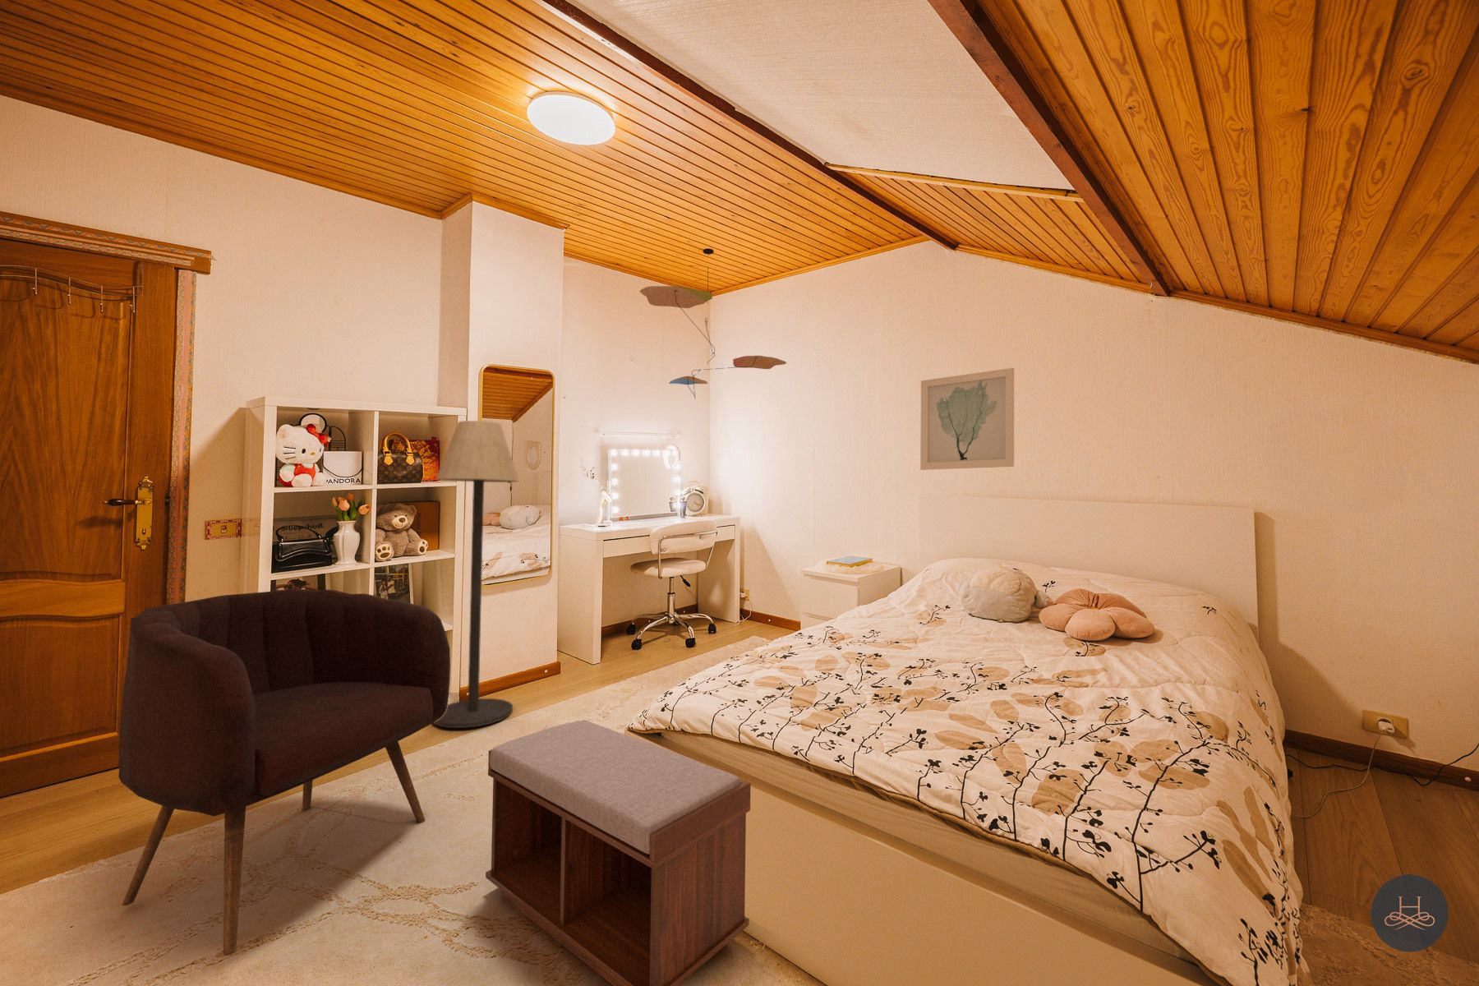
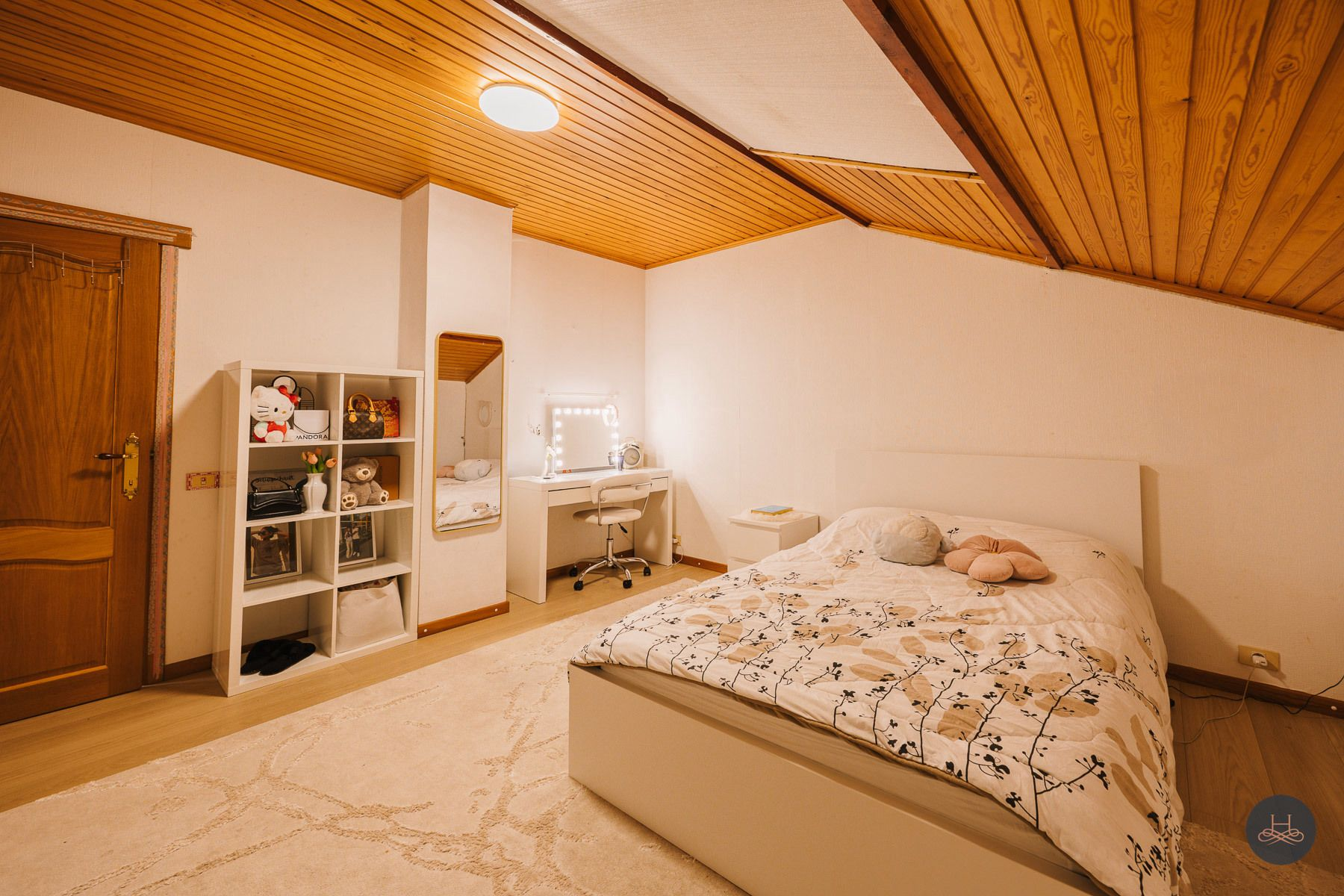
- armchair [118,589,451,956]
- ceiling mobile [639,248,787,398]
- floor lamp [432,420,521,728]
- wall art [920,368,1015,471]
- bench [485,719,751,986]
